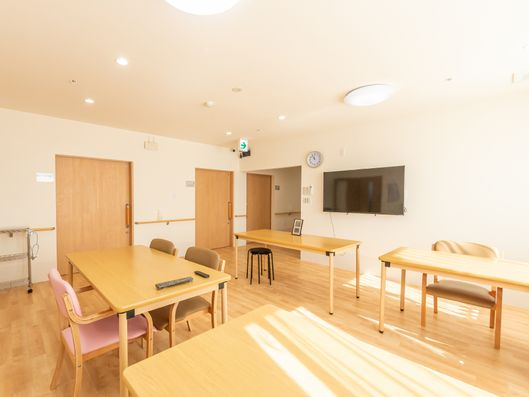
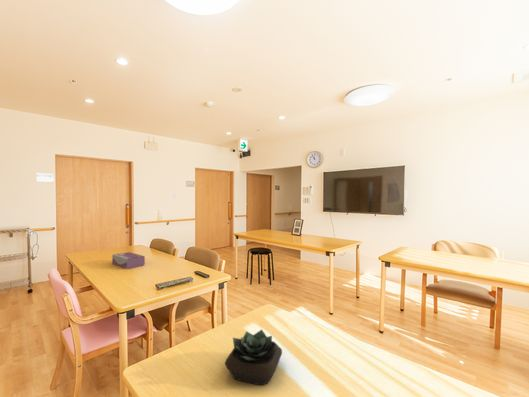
+ succulent plant [224,329,283,386]
+ tissue box [111,251,146,270]
